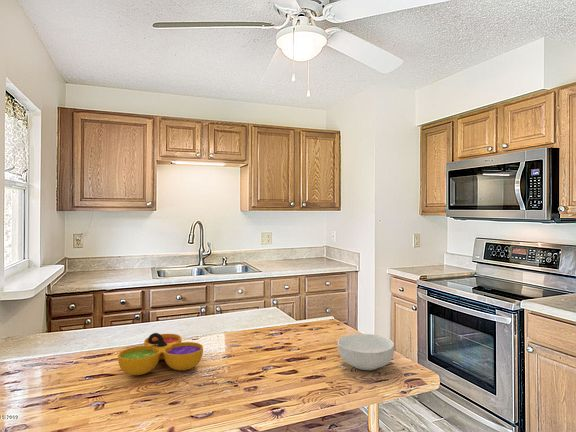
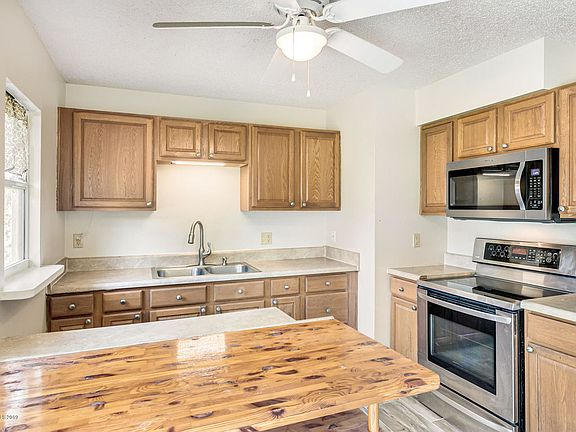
- decorative bowl [117,332,204,376]
- cereal bowl [337,333,395,371]
